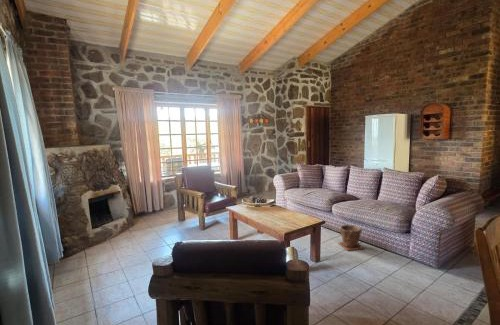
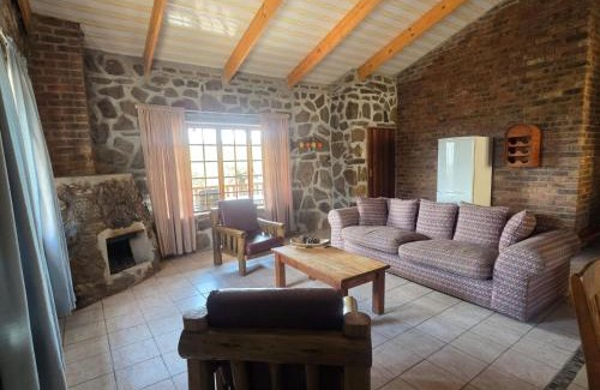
- plant pot [338,223,366,252]
